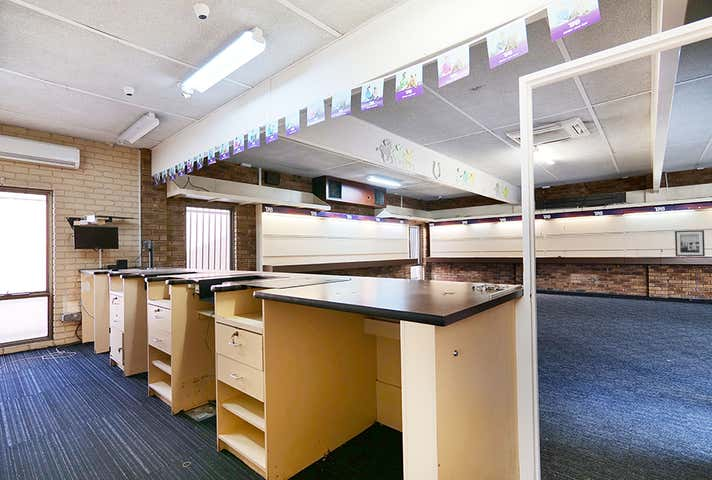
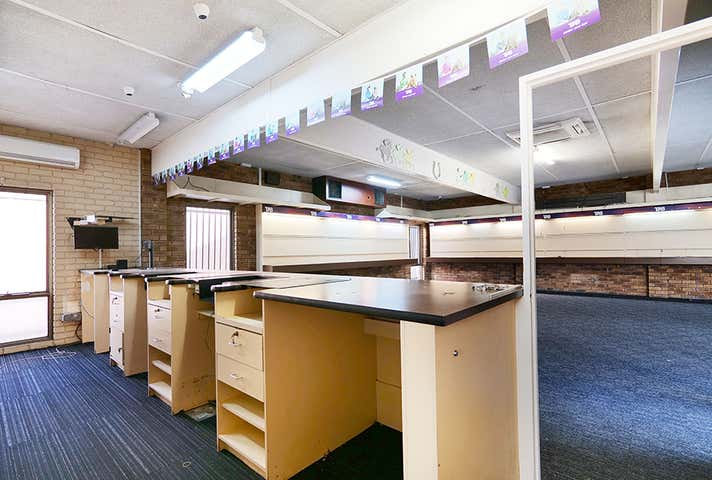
- wall art [674,229,706,257]
